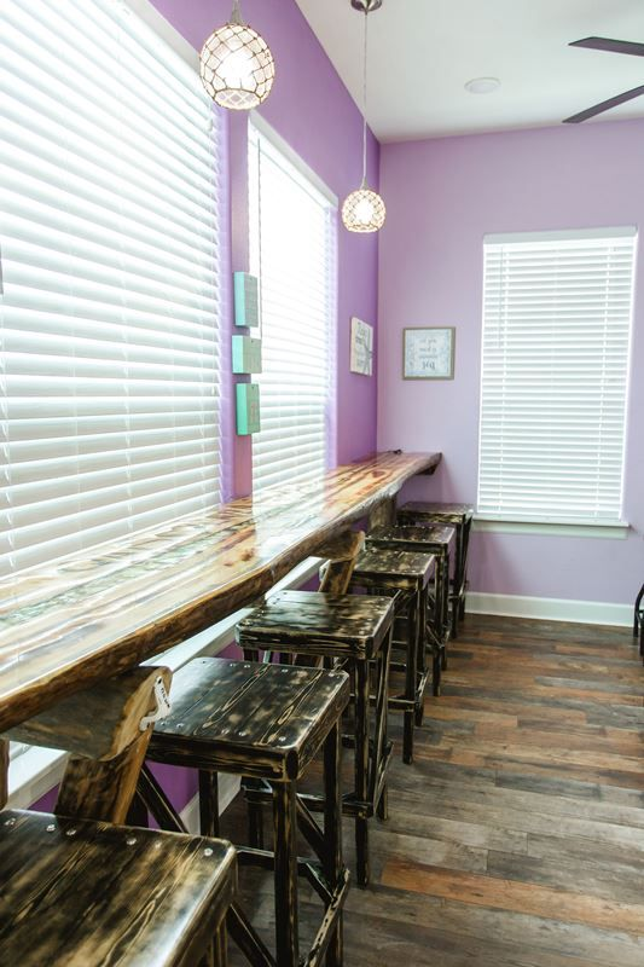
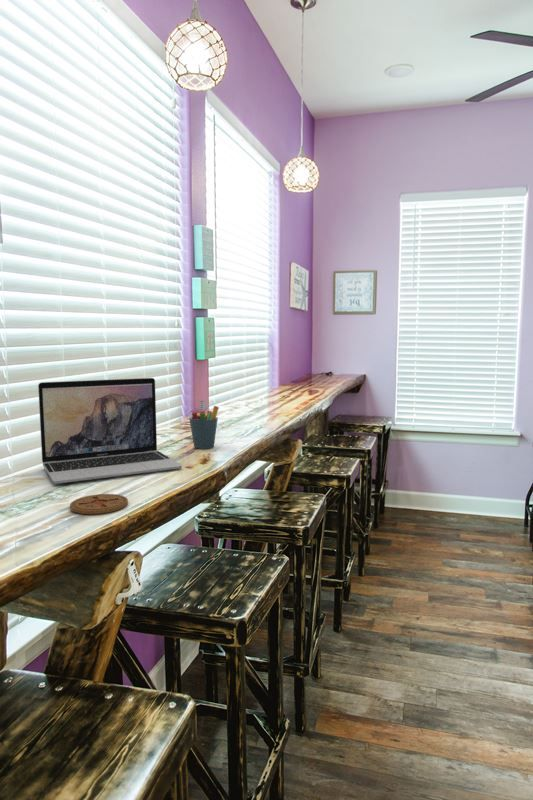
+ coaster [69,493,129,515]
+ laptop [37,377,183,485]
+ pen holder [188,399,220,450]
